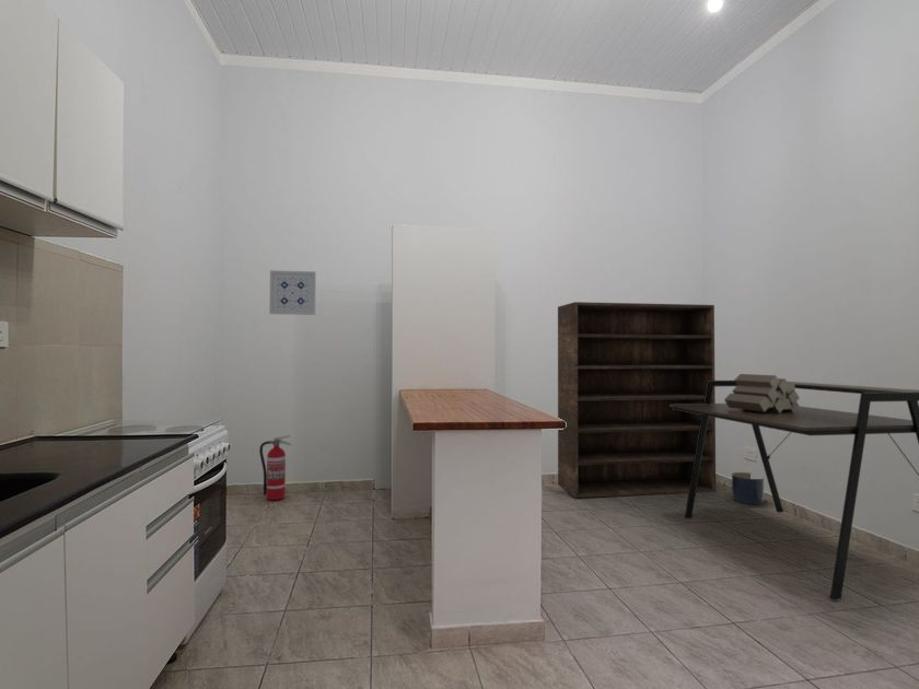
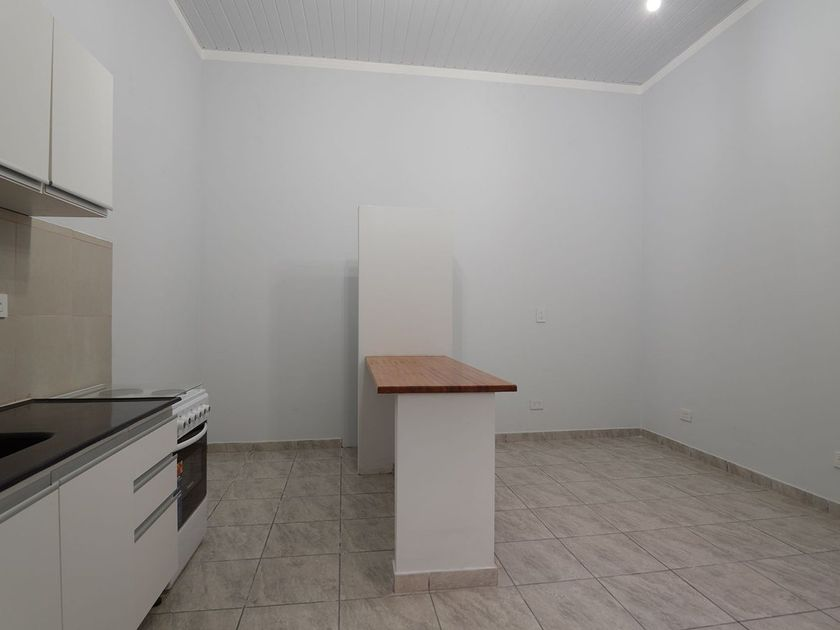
- log pile [723,373,801,413]
- planter [731,471,765,506]
- desk [670,379,919,600]
- wall art [268,269,316,316]
- shelving unit [557,301,717,499]
- fire extinguisher [258,434,292,501]
